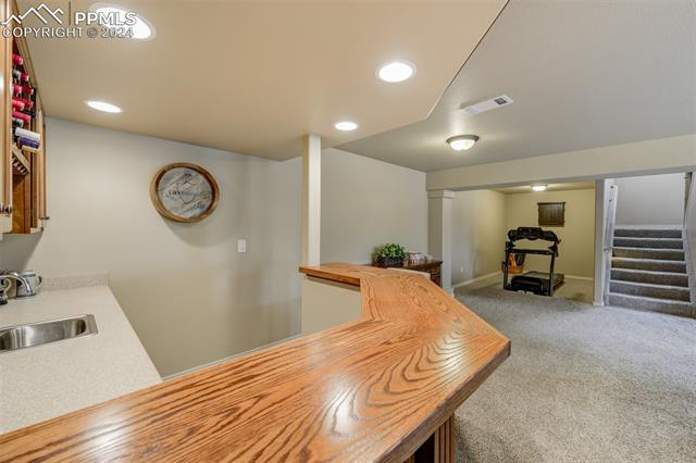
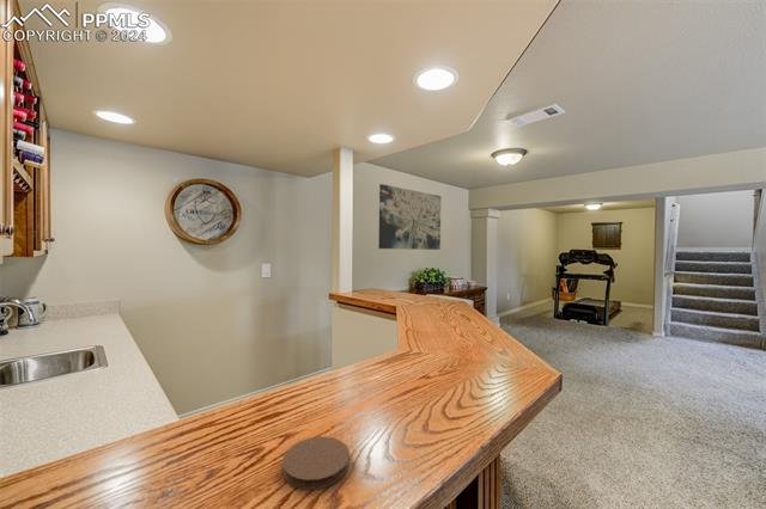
+ coaster [281,435,351,491]
+ wall art [377,183,443,251]
